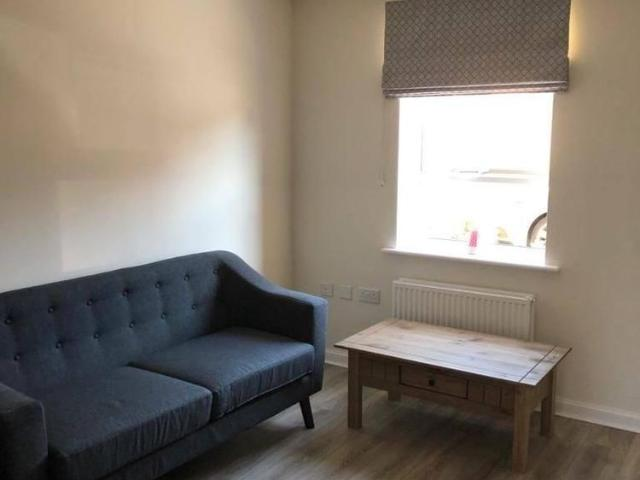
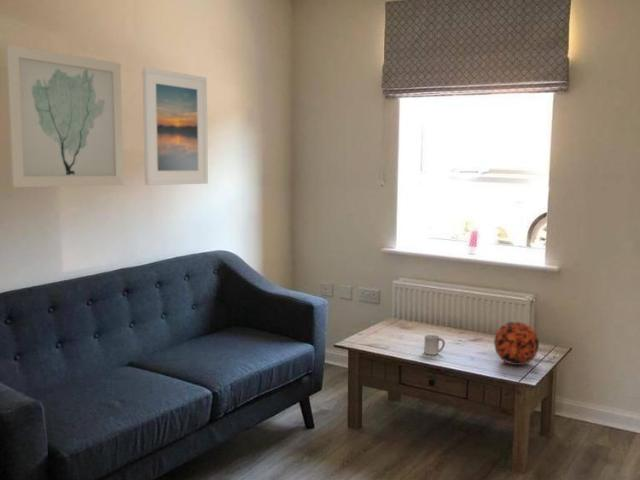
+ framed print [141,66,209,186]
+ cup [423,334,446,356]
+ wall art [4,43,125,188]
+ decorative ball [493,321,540,366]
